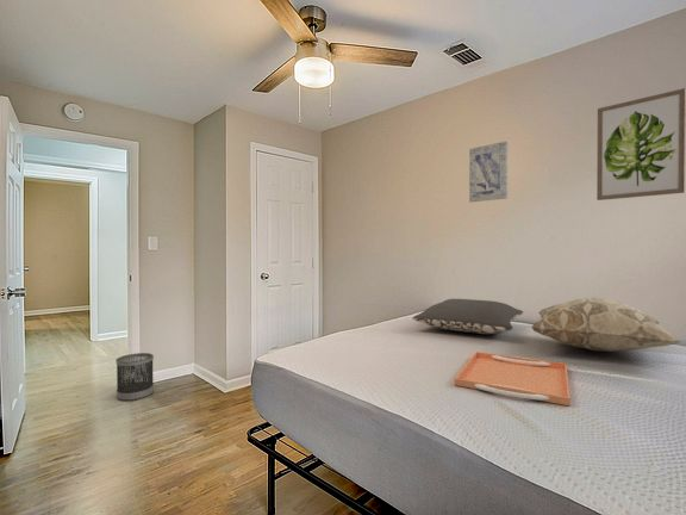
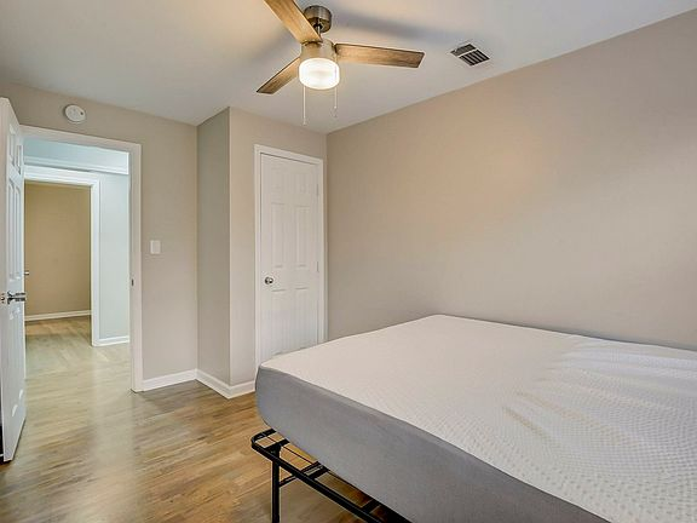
- wall art [468,139,509,204]
- decorative pillow [530,296,682,353]
- pillow [411,298,524,335]
- serving tray [454,350,572,407]
- wall art [595,87,686,201]
- wastebasket [116,352,155,402]
